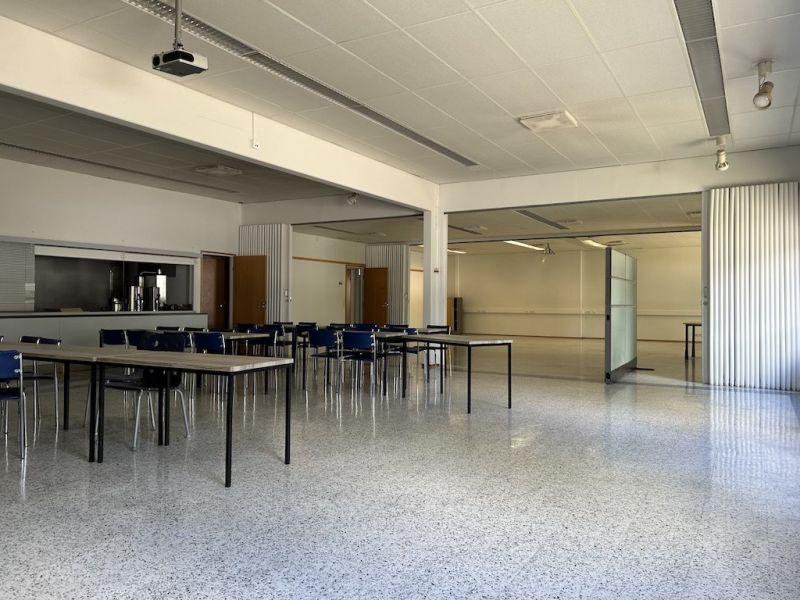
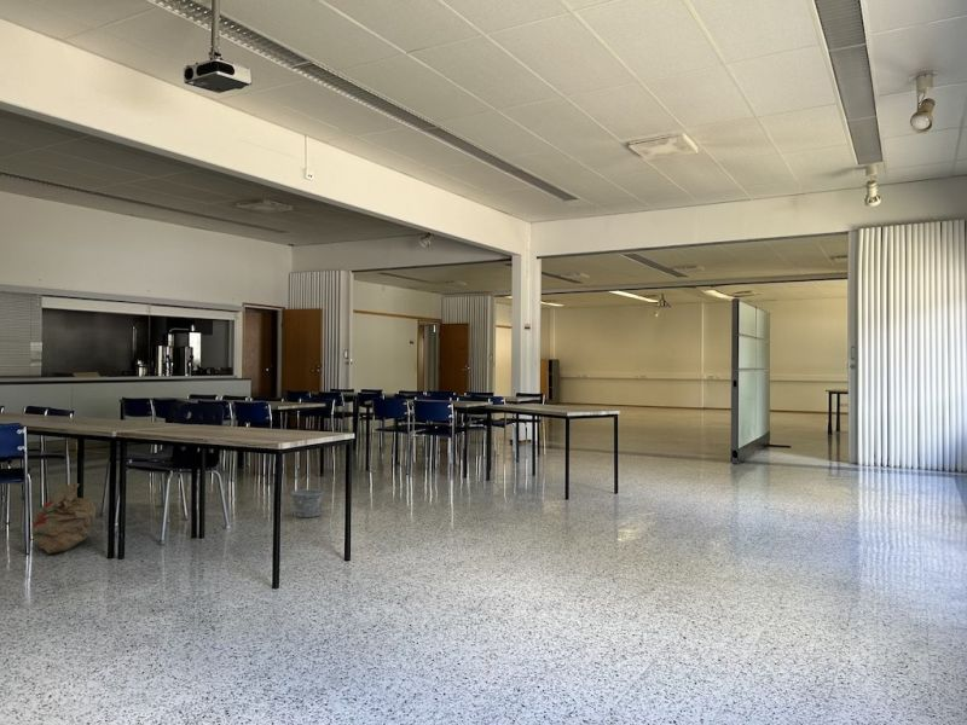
+ bucket [290,475,325,518]
+ bag [30,482,97,555]
